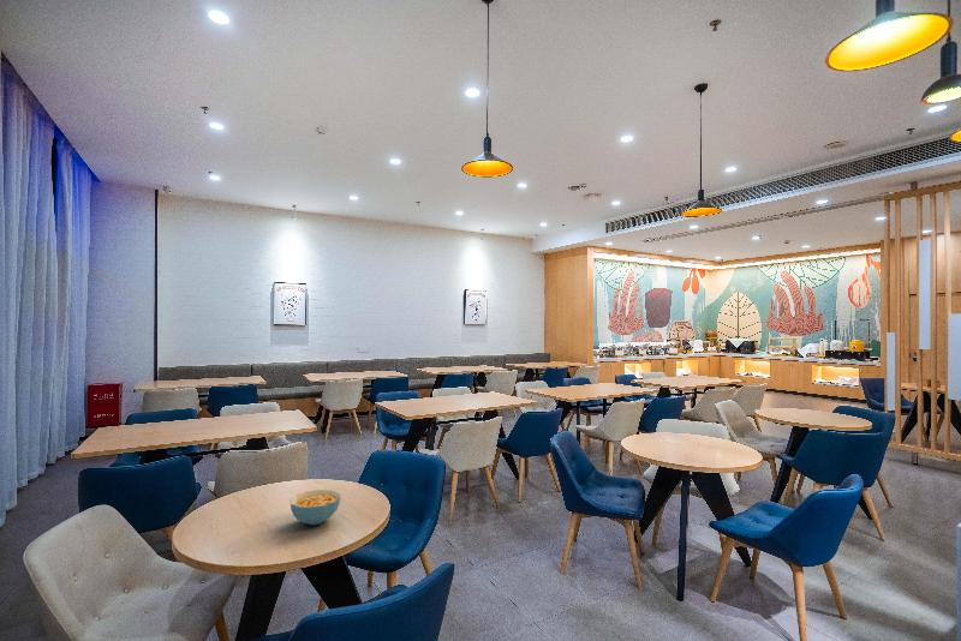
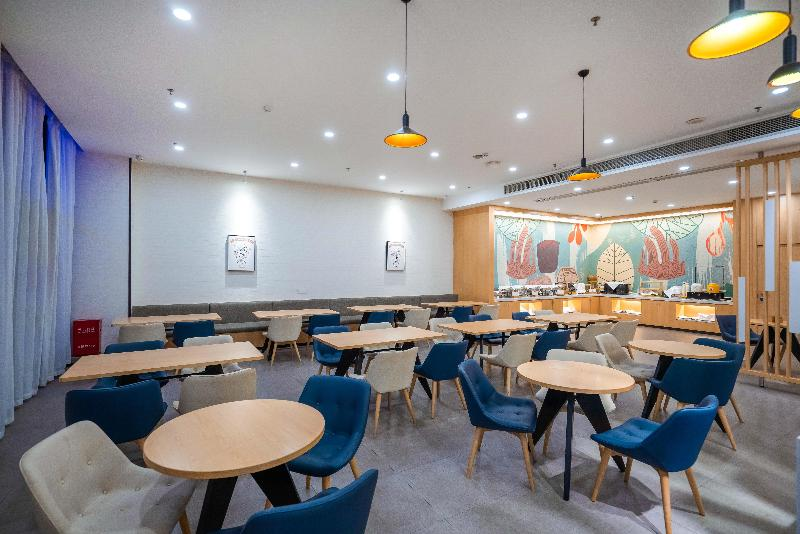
- cereal bowl [290,489,341,526]
